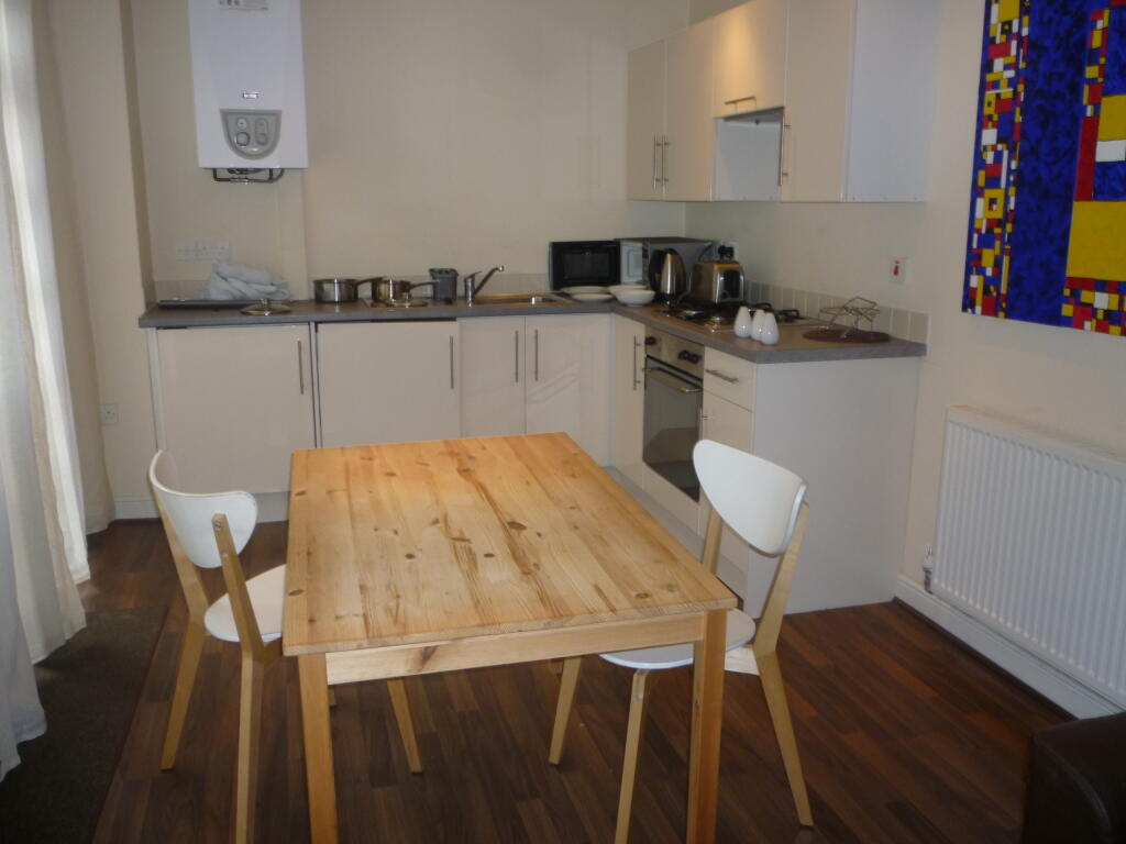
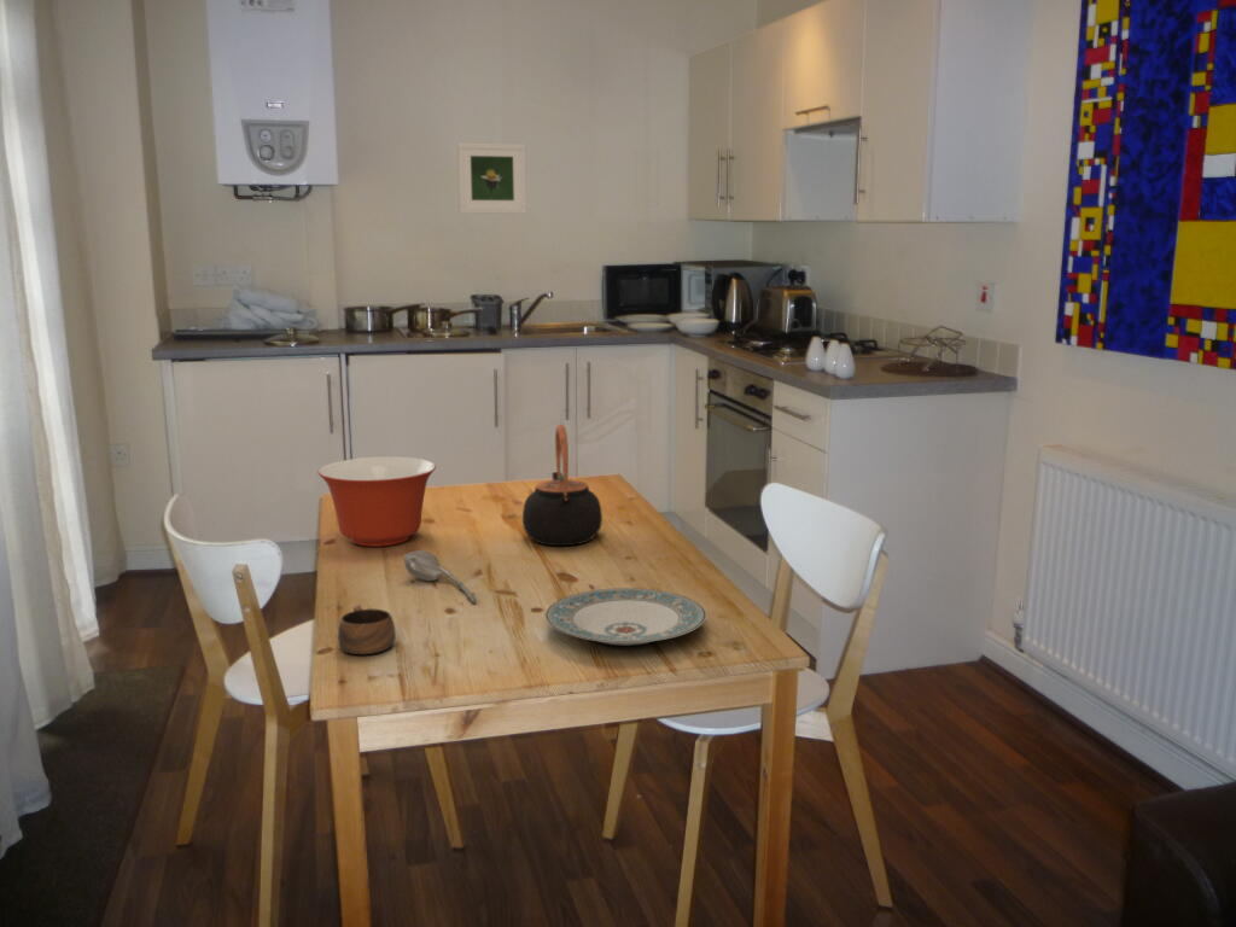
+ spoon [403,549,477,605]
+ teapot [521,422,604,547]
+ mixing bowl [316,455,437,548]
+ plate [544,587,707,647]
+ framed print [456,141,527,215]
+ cup [337,604,397,655]
